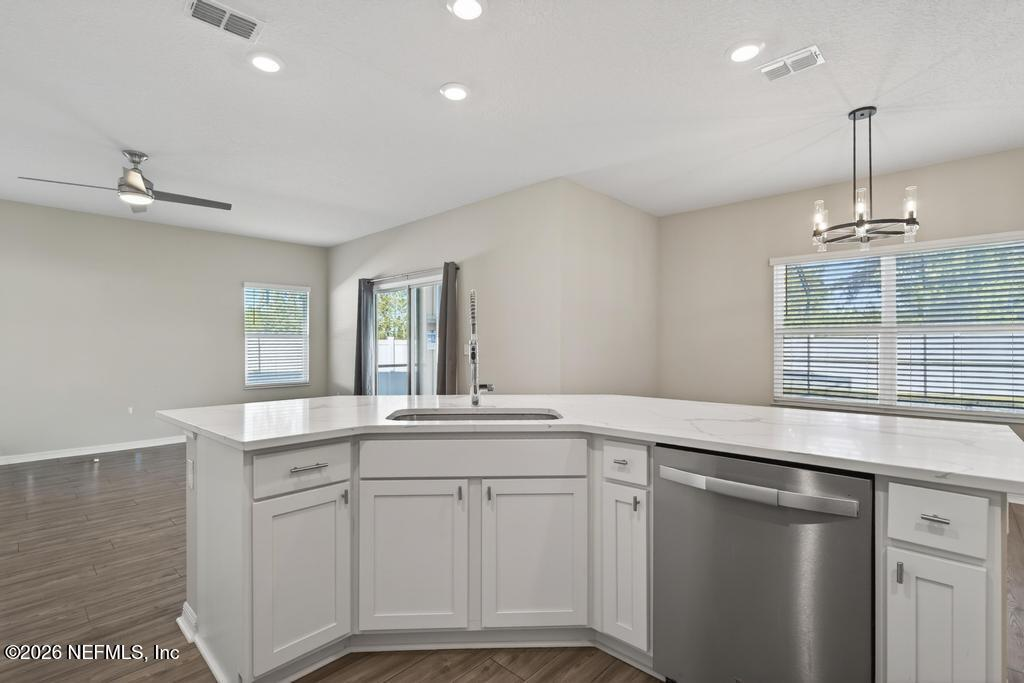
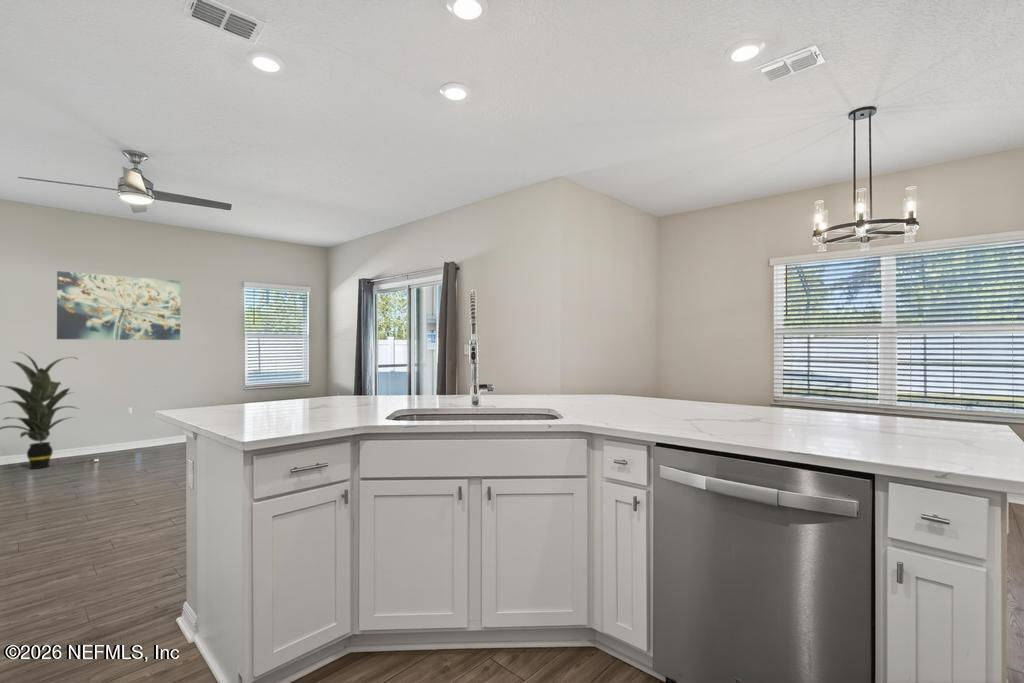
+ indoor plant [0,351,80,470]
+ wall art [56,270,182,341]
